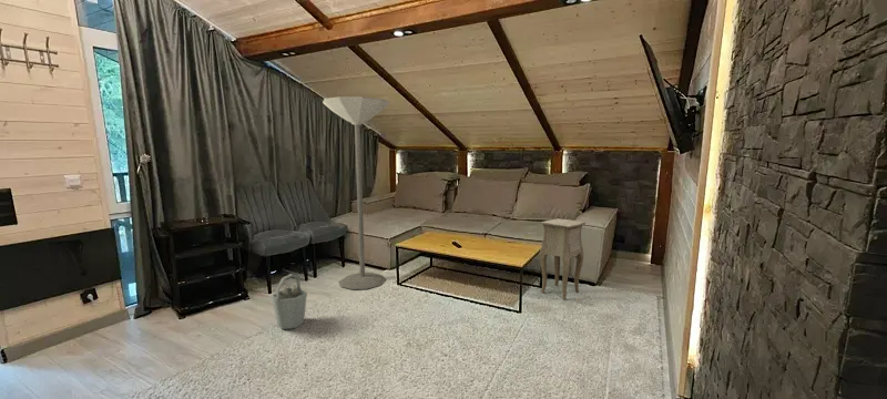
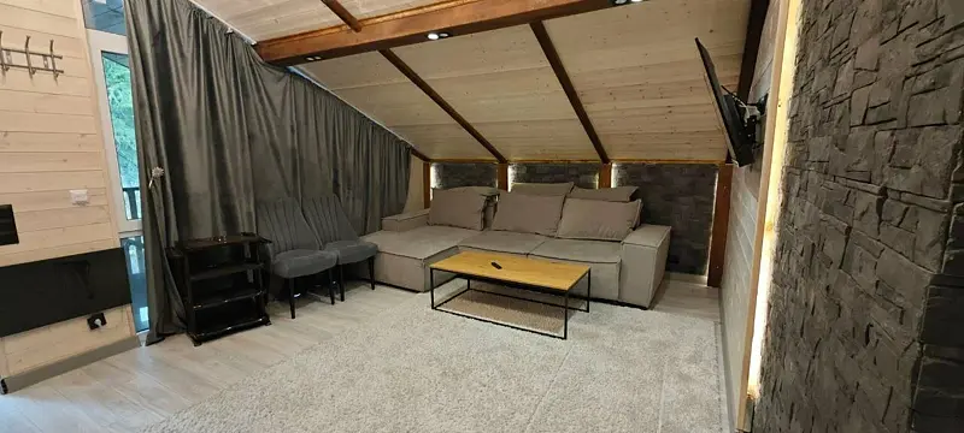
- floor lamp [322,95,391,290]
- bucket [271,273,308,330]
- side table [539,218,587,303]
